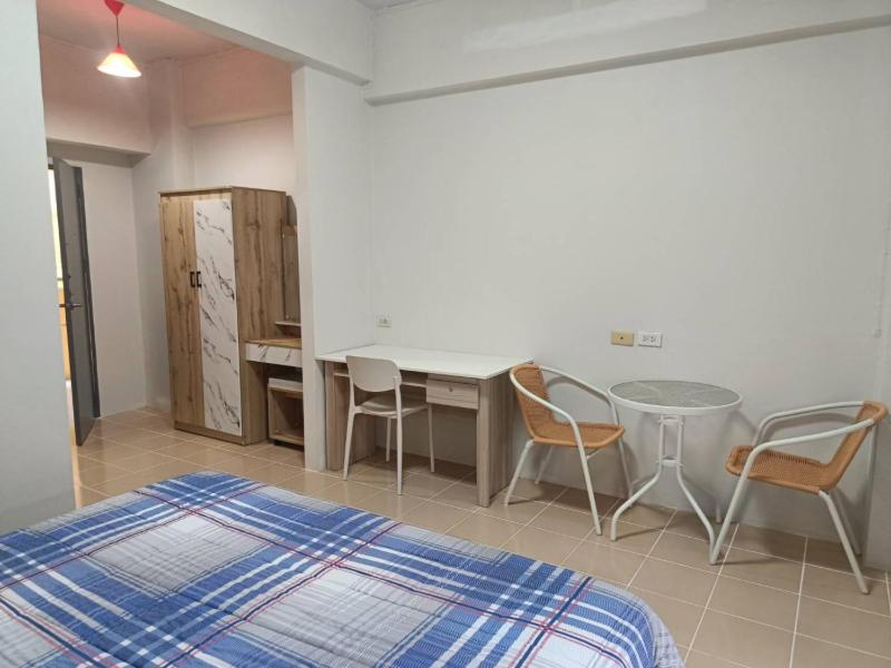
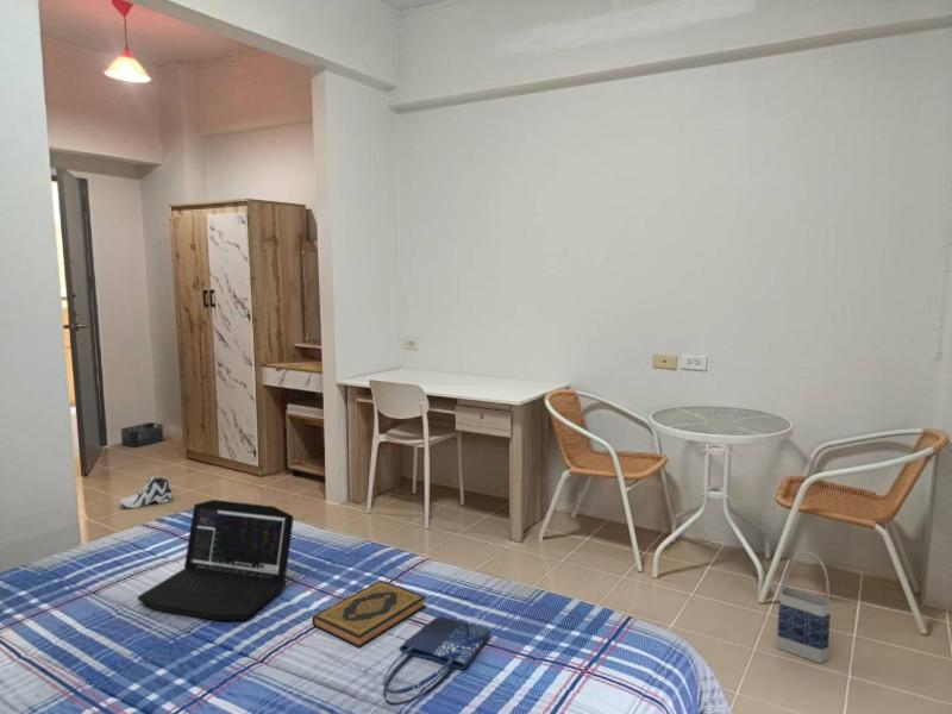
+ shopping bag [382,615,490,707]
+ hardback book [312,580,427,650]
+ laptop [137,499,295,621]
+ bag [776,551,832,664]
+ sneaker [119,471,174,509]
+ storage bin [120,421,165,447]
